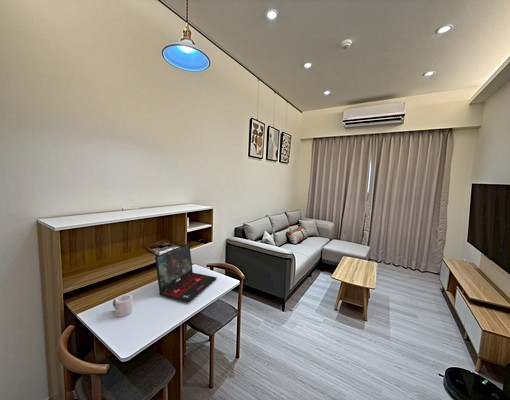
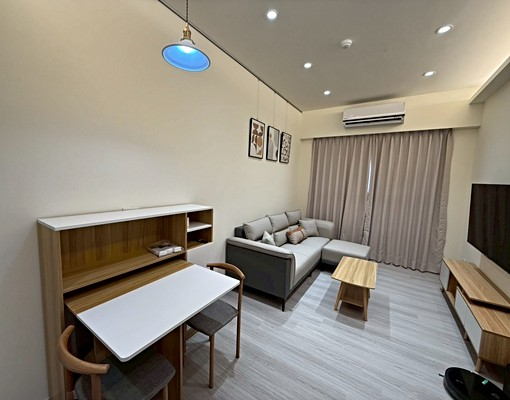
- mug [112,293,133,318]
- laptop [154,242,218,303]
